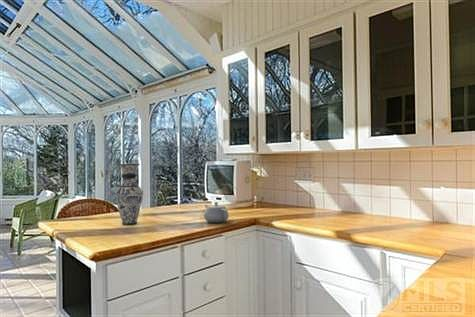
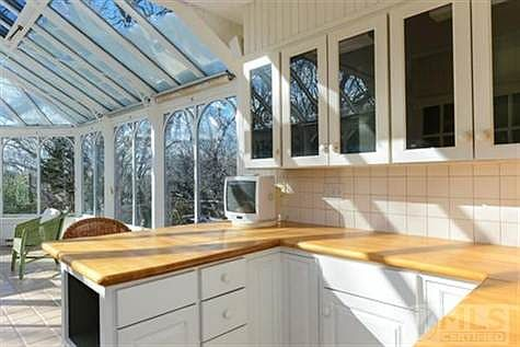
- teapot [203,201,230,224]
- vase [114,163,144,226]
